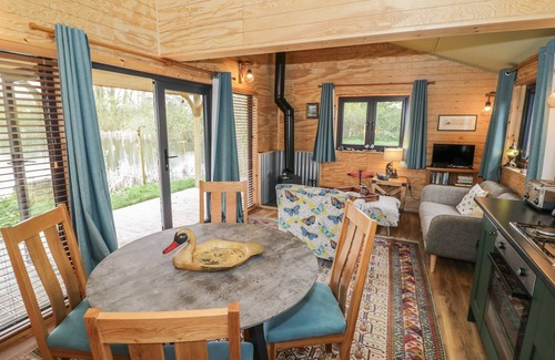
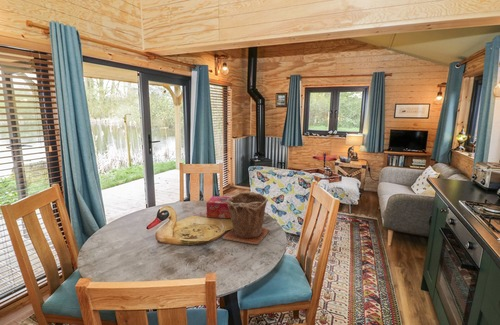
+ plant pot [221,191,270,245]
+ tissue box [206,195,231,219]
